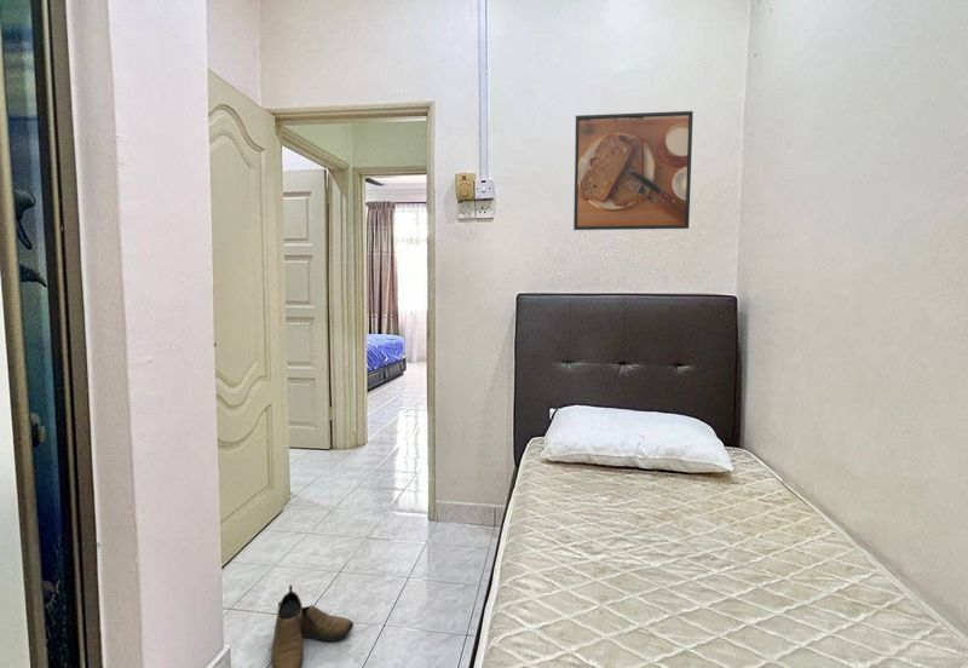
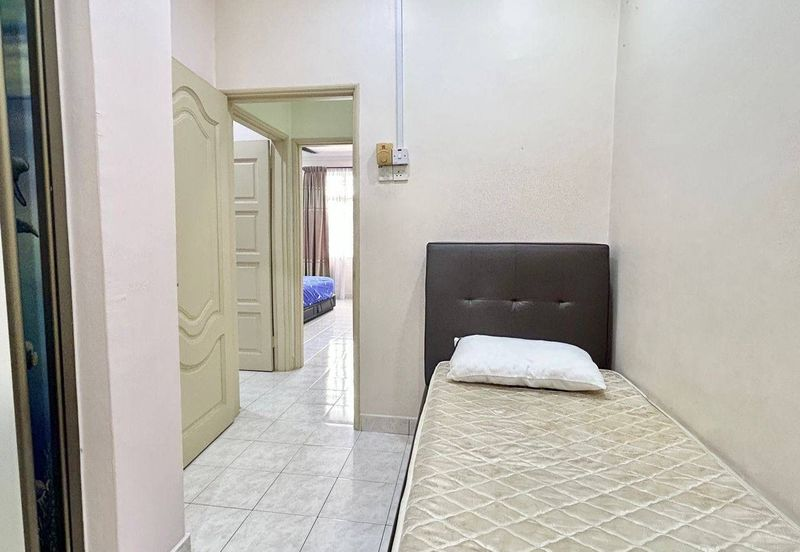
- shoe [270,584,355,668]
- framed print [572,110,695,231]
